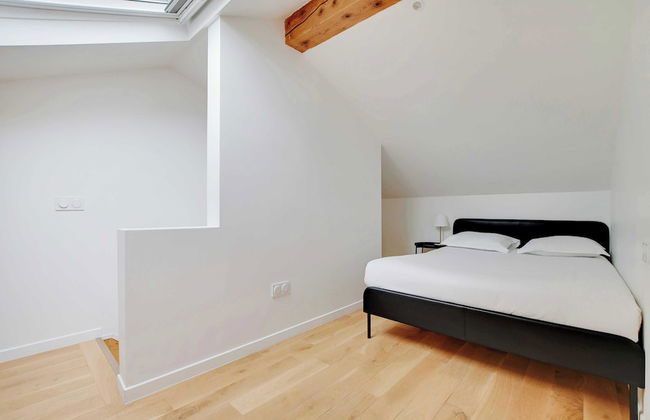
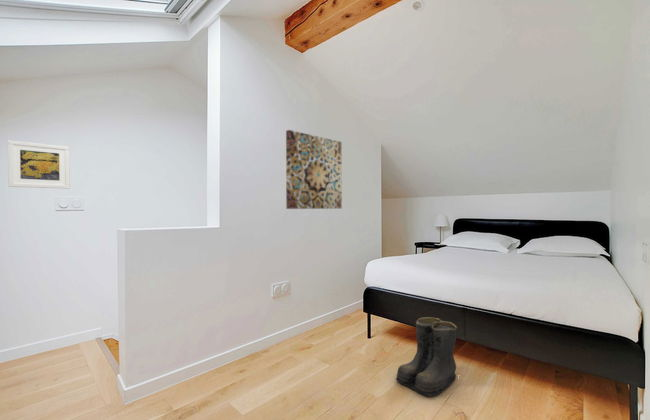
+ boots [395,316,458,397]
+ wall art [285,129,343,210]
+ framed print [7,139,71,190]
